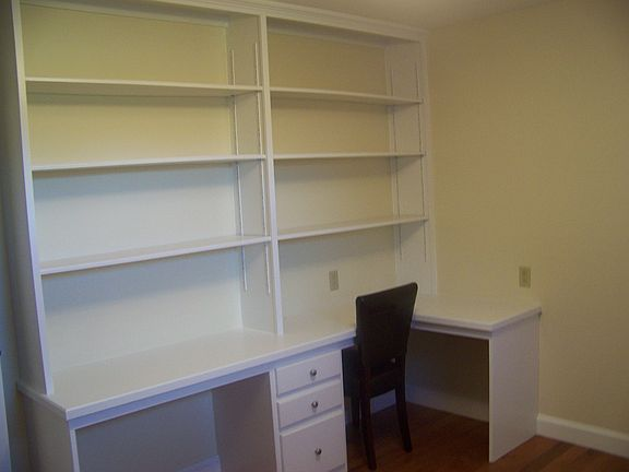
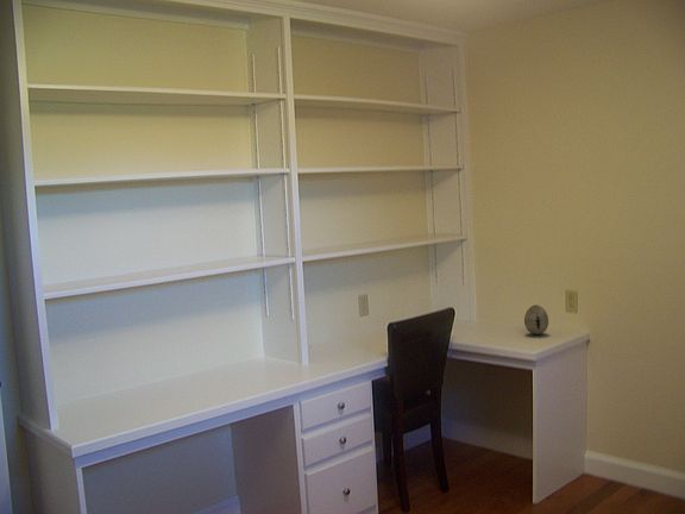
+ decorative egg [523,303,549,336]
